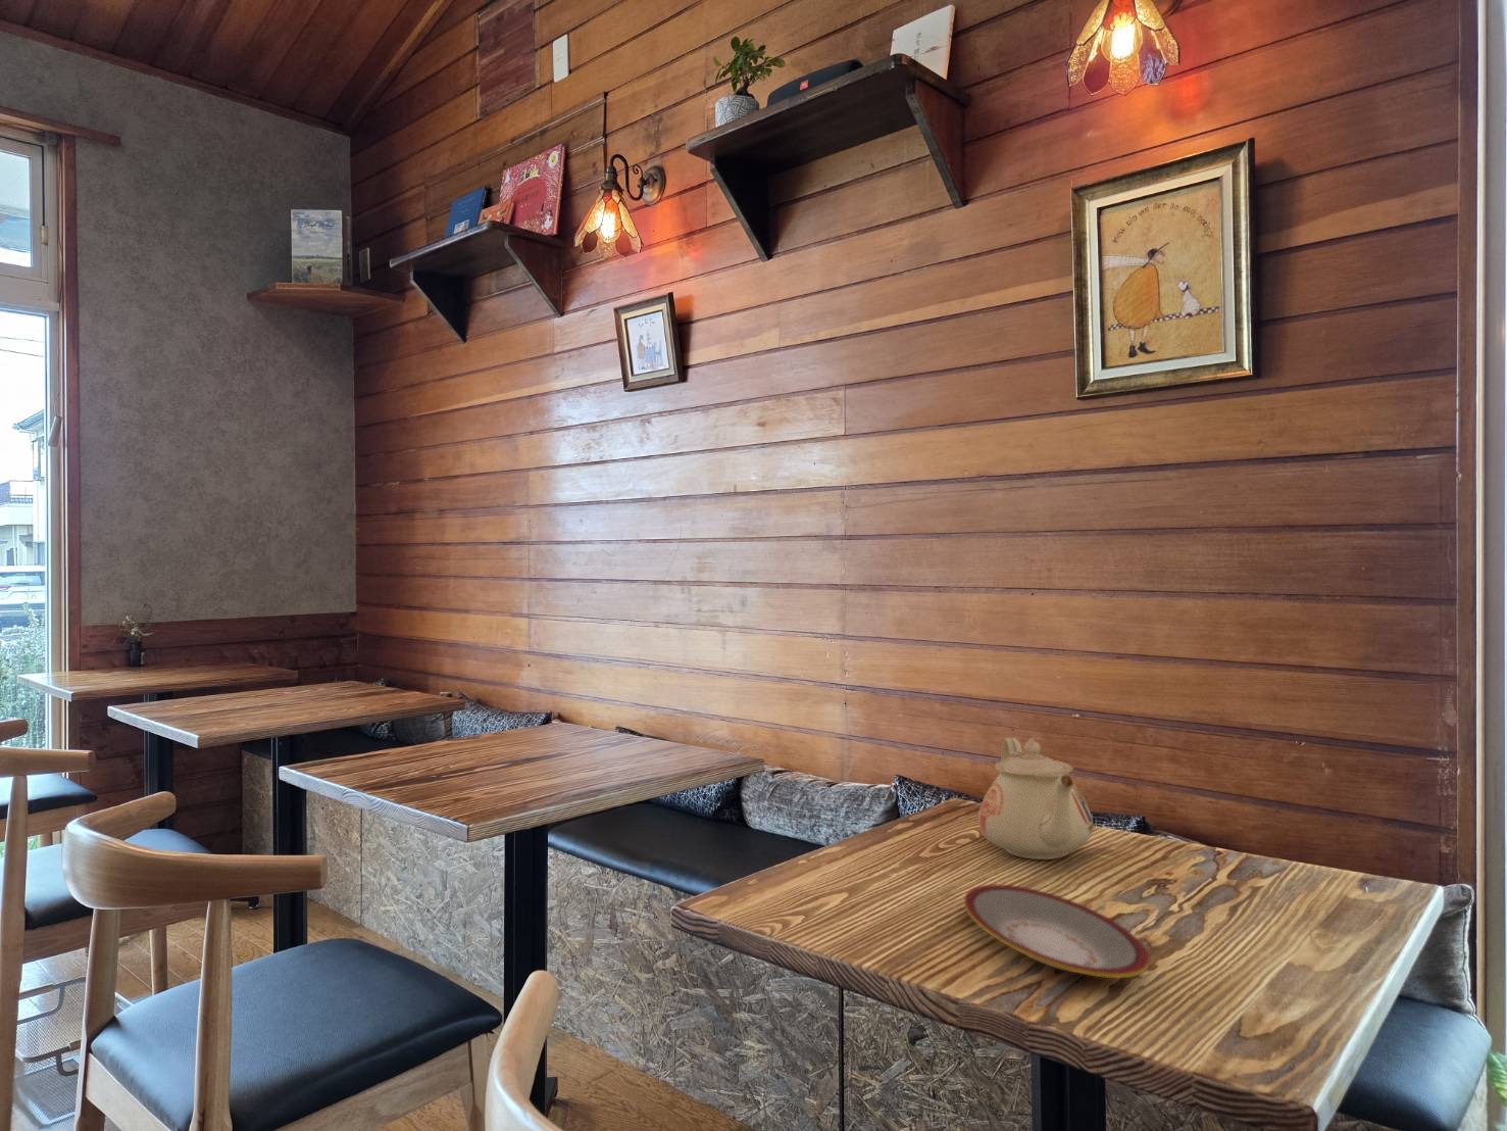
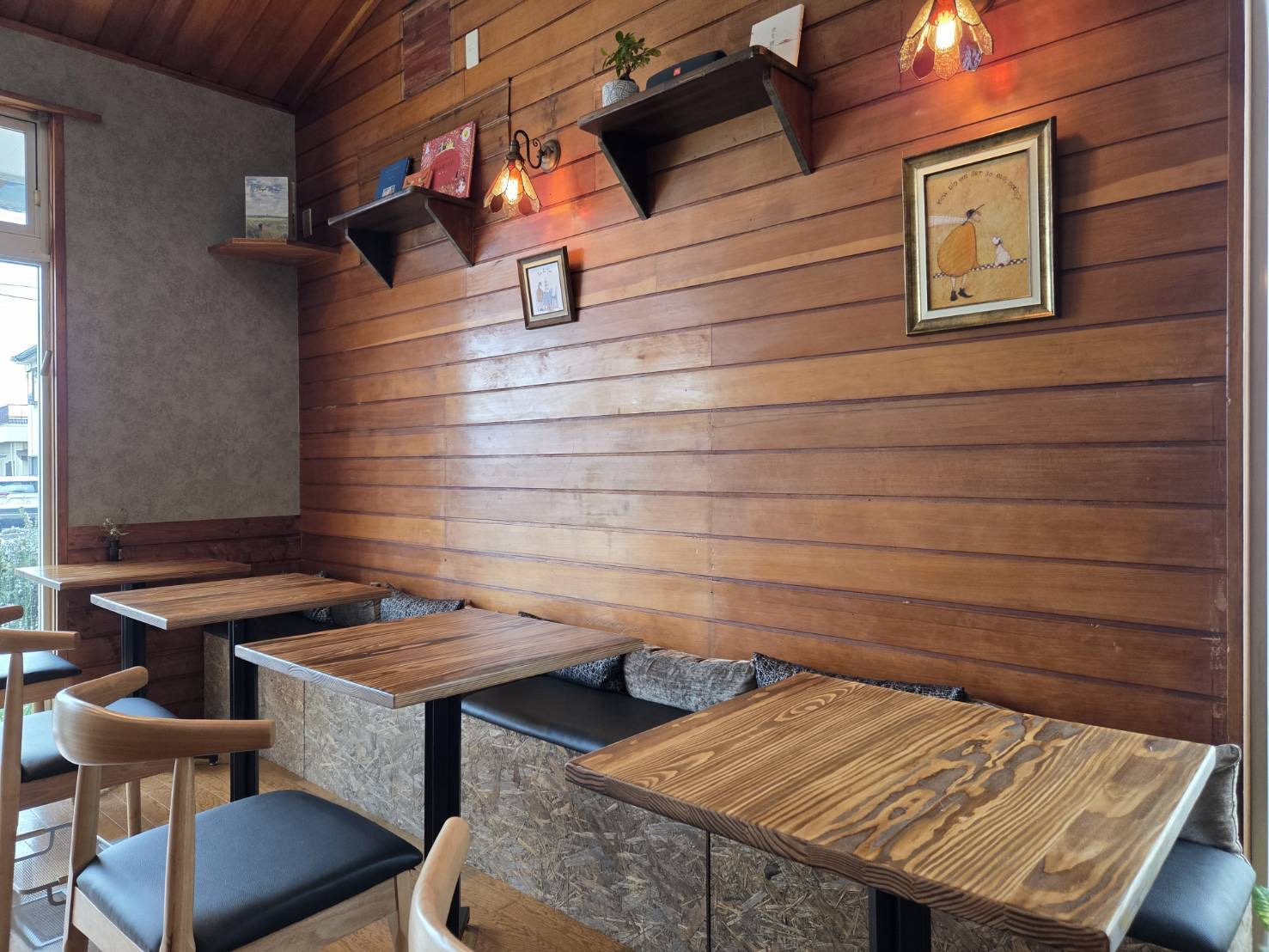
- plate [963,883,1150,979]
- teapot [977,737,1095,860]
